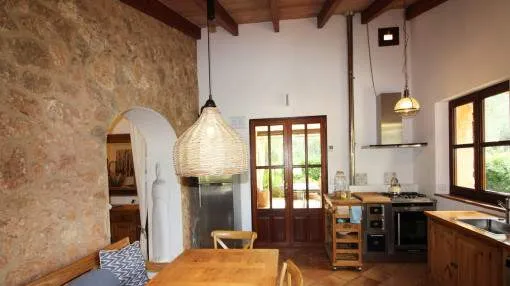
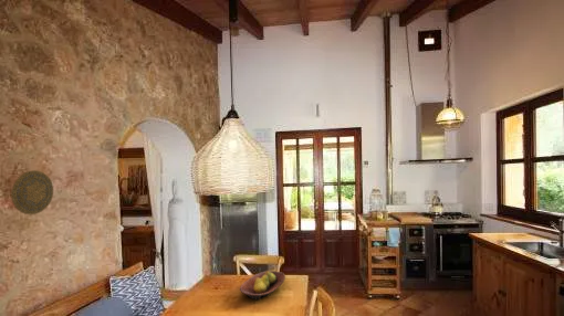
+ decorative plate [10,169,54,215]
+ fruit bowl [239,270,286,301]
